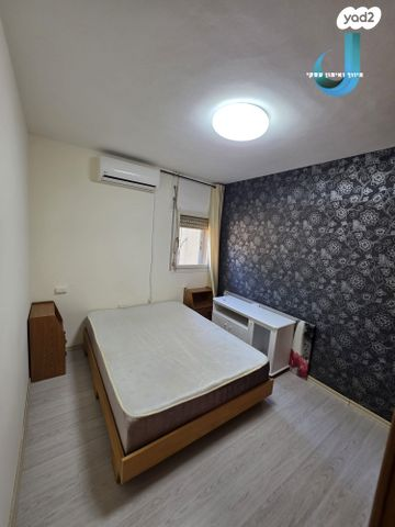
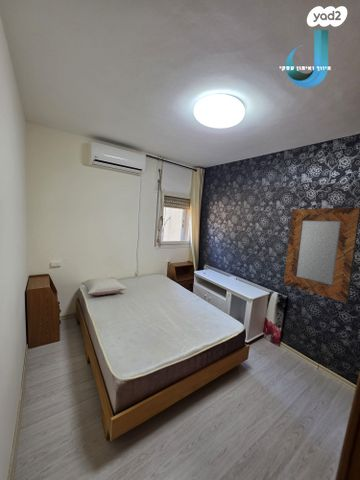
+ home mirror [283,206,360,303]
+ pillow [81,276,128,296]
